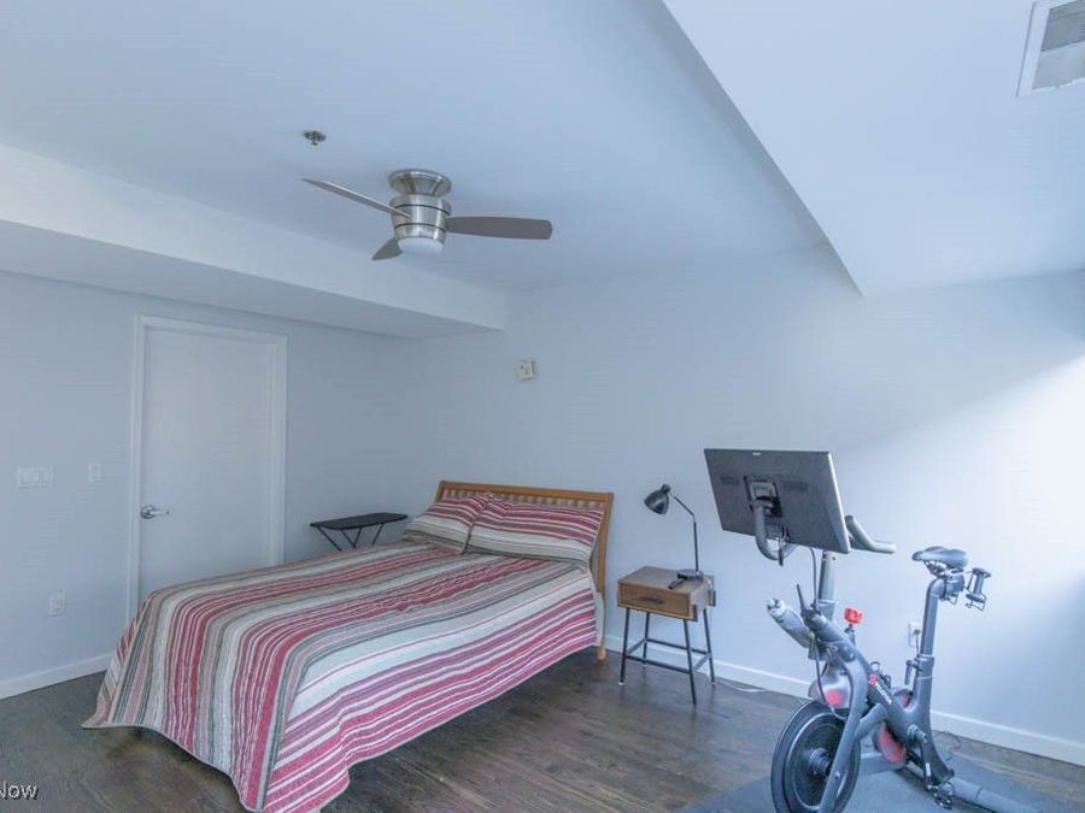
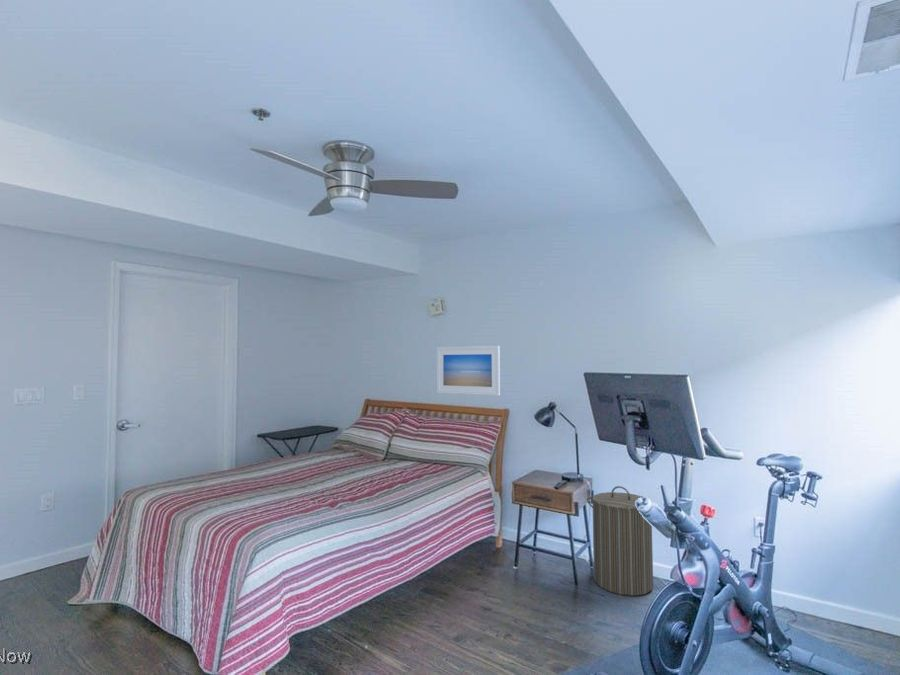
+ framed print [436,345,501,397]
+ laundry hamper [586,485,654,597]
